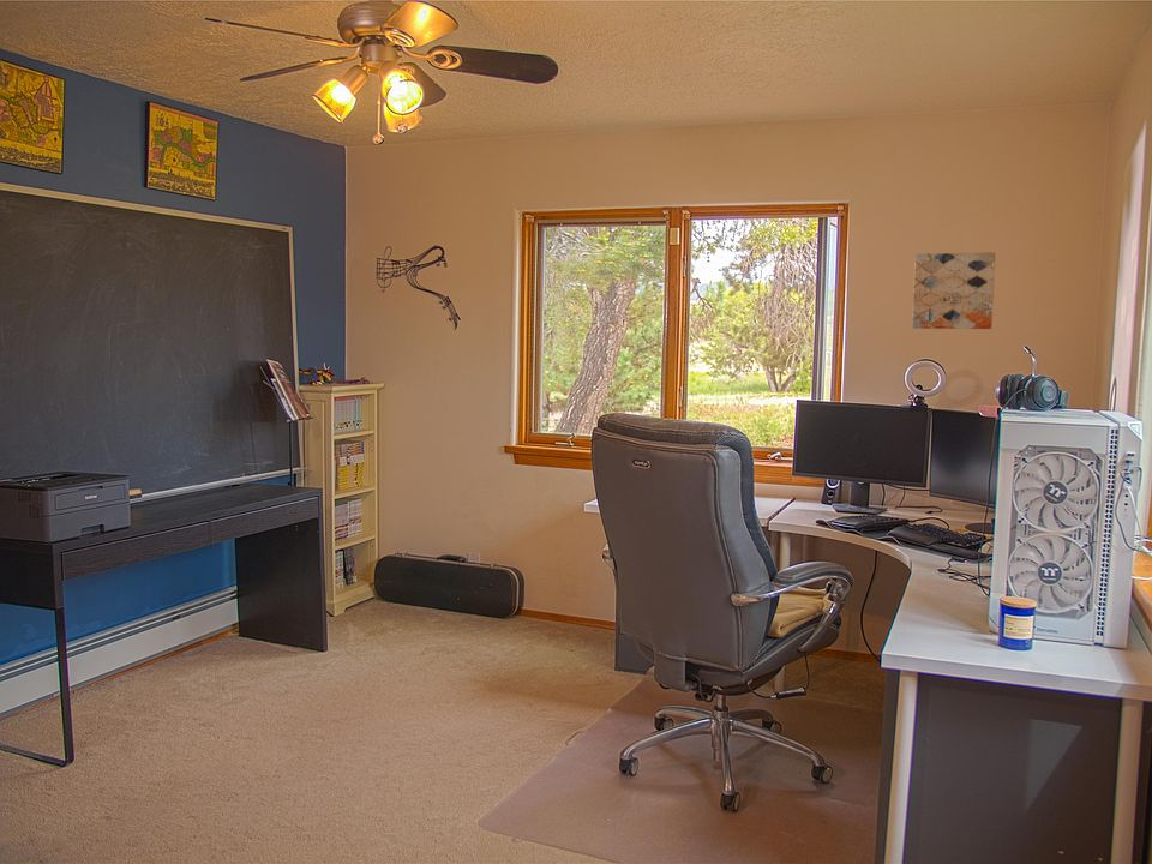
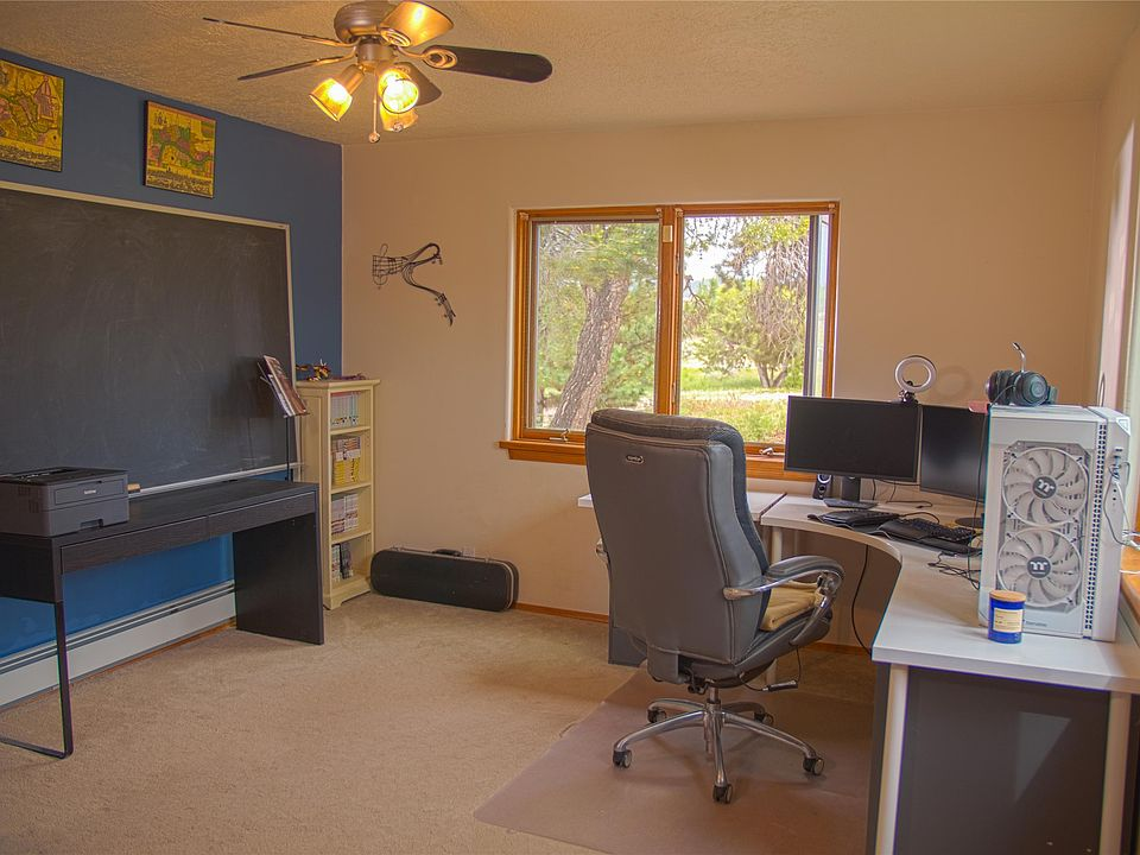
- wall art [911,251,996,330]
